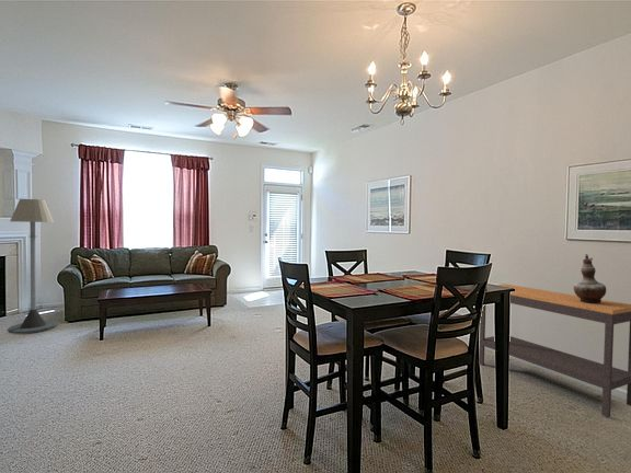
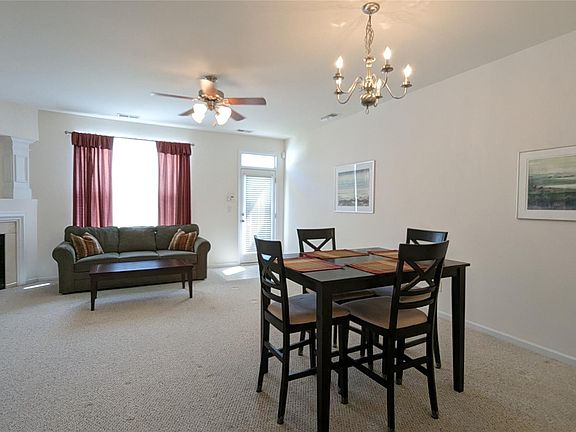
- console table [478,284,631,418]
- floor lamp [7,198,59,335]
- decorative vase [573,253,607,303]
